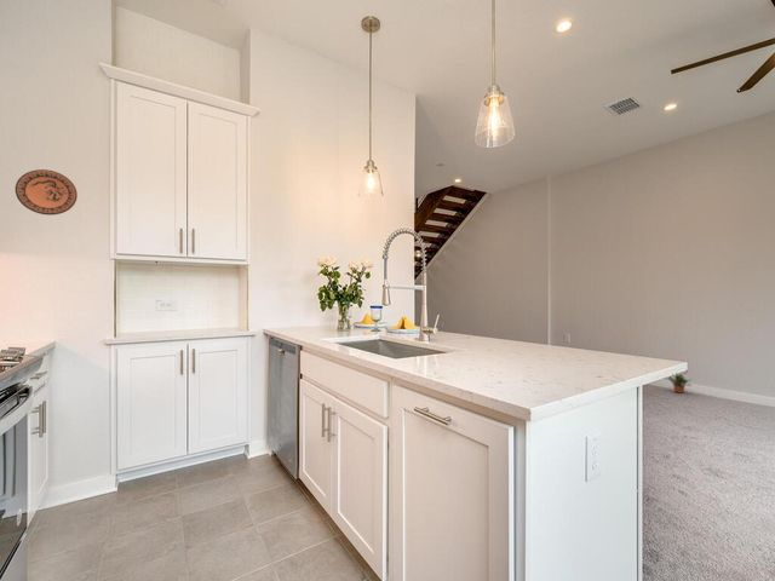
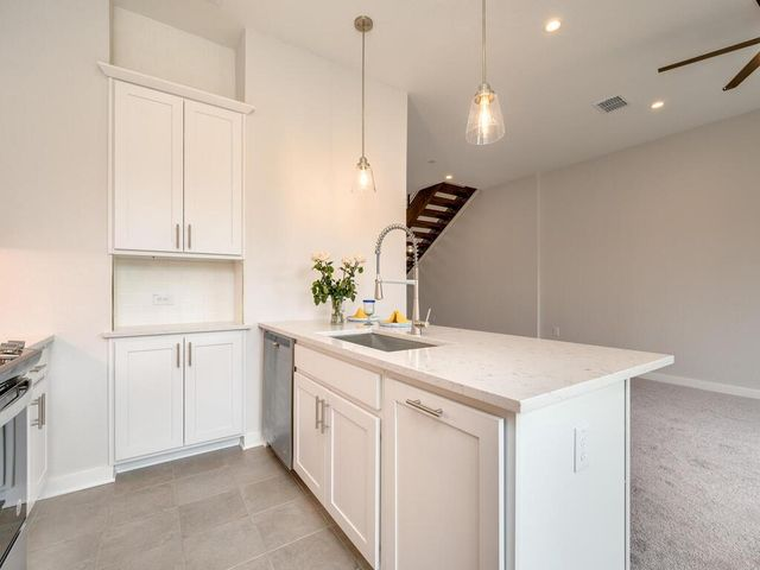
- decorative plate [15,168,79,215]
- potted plant [667,370,694,395]
